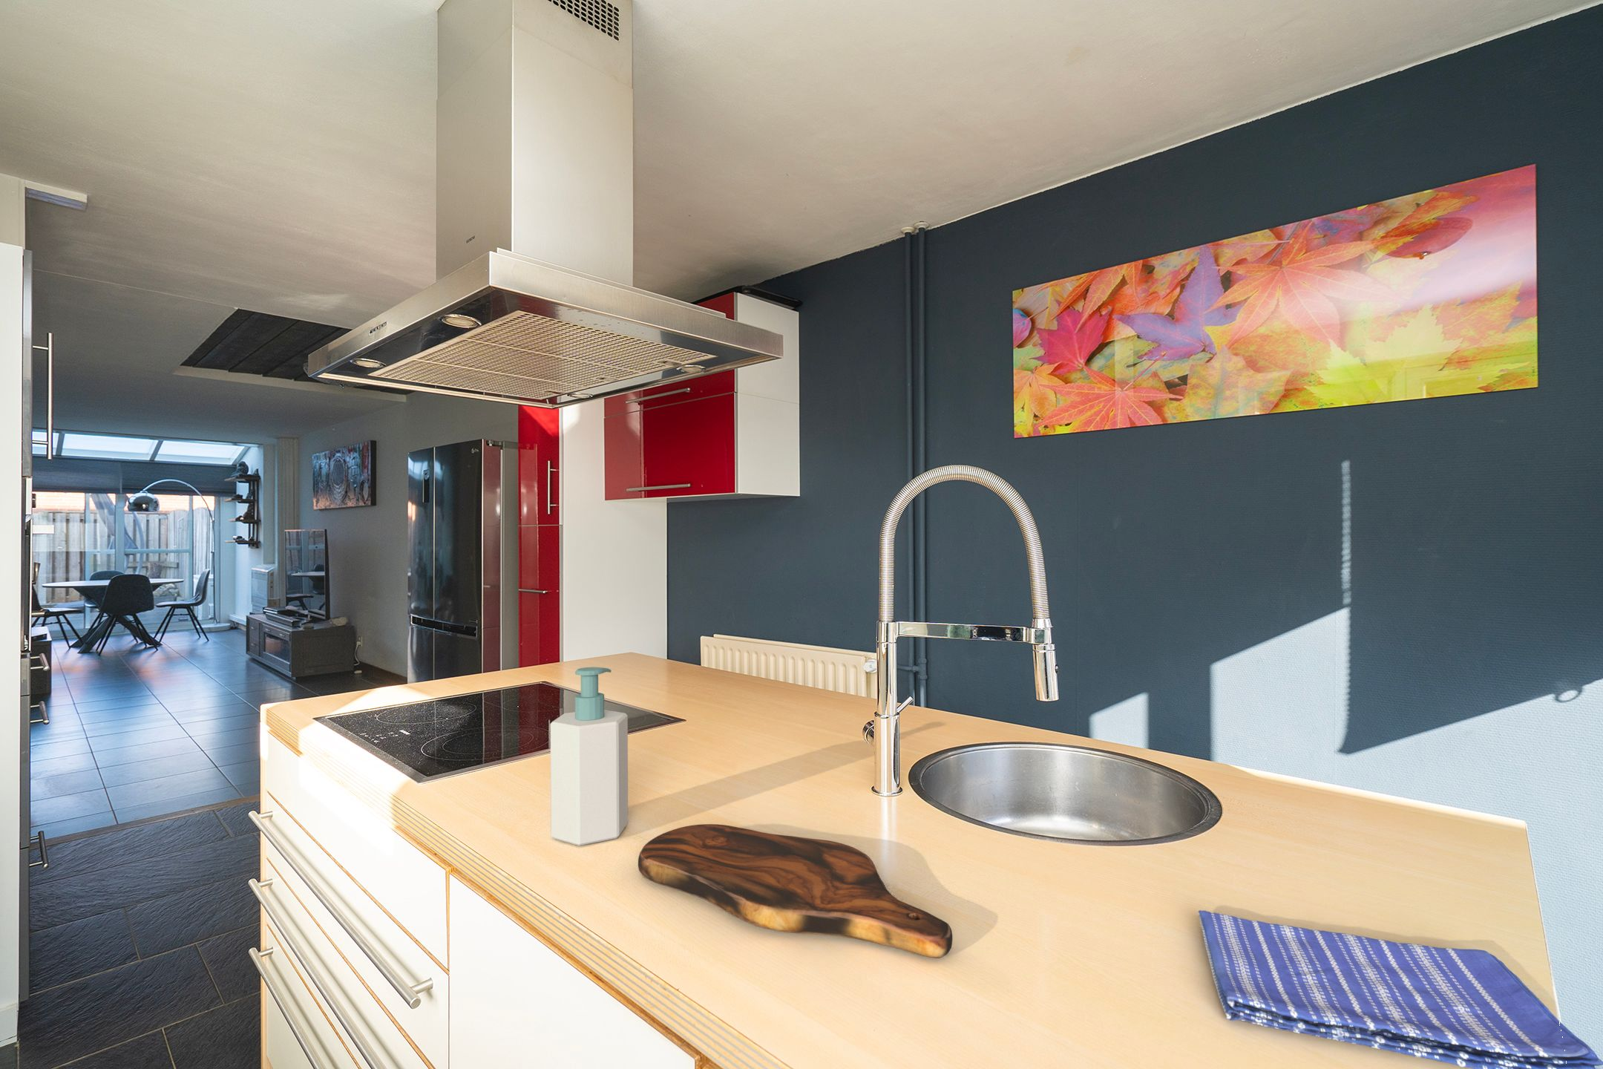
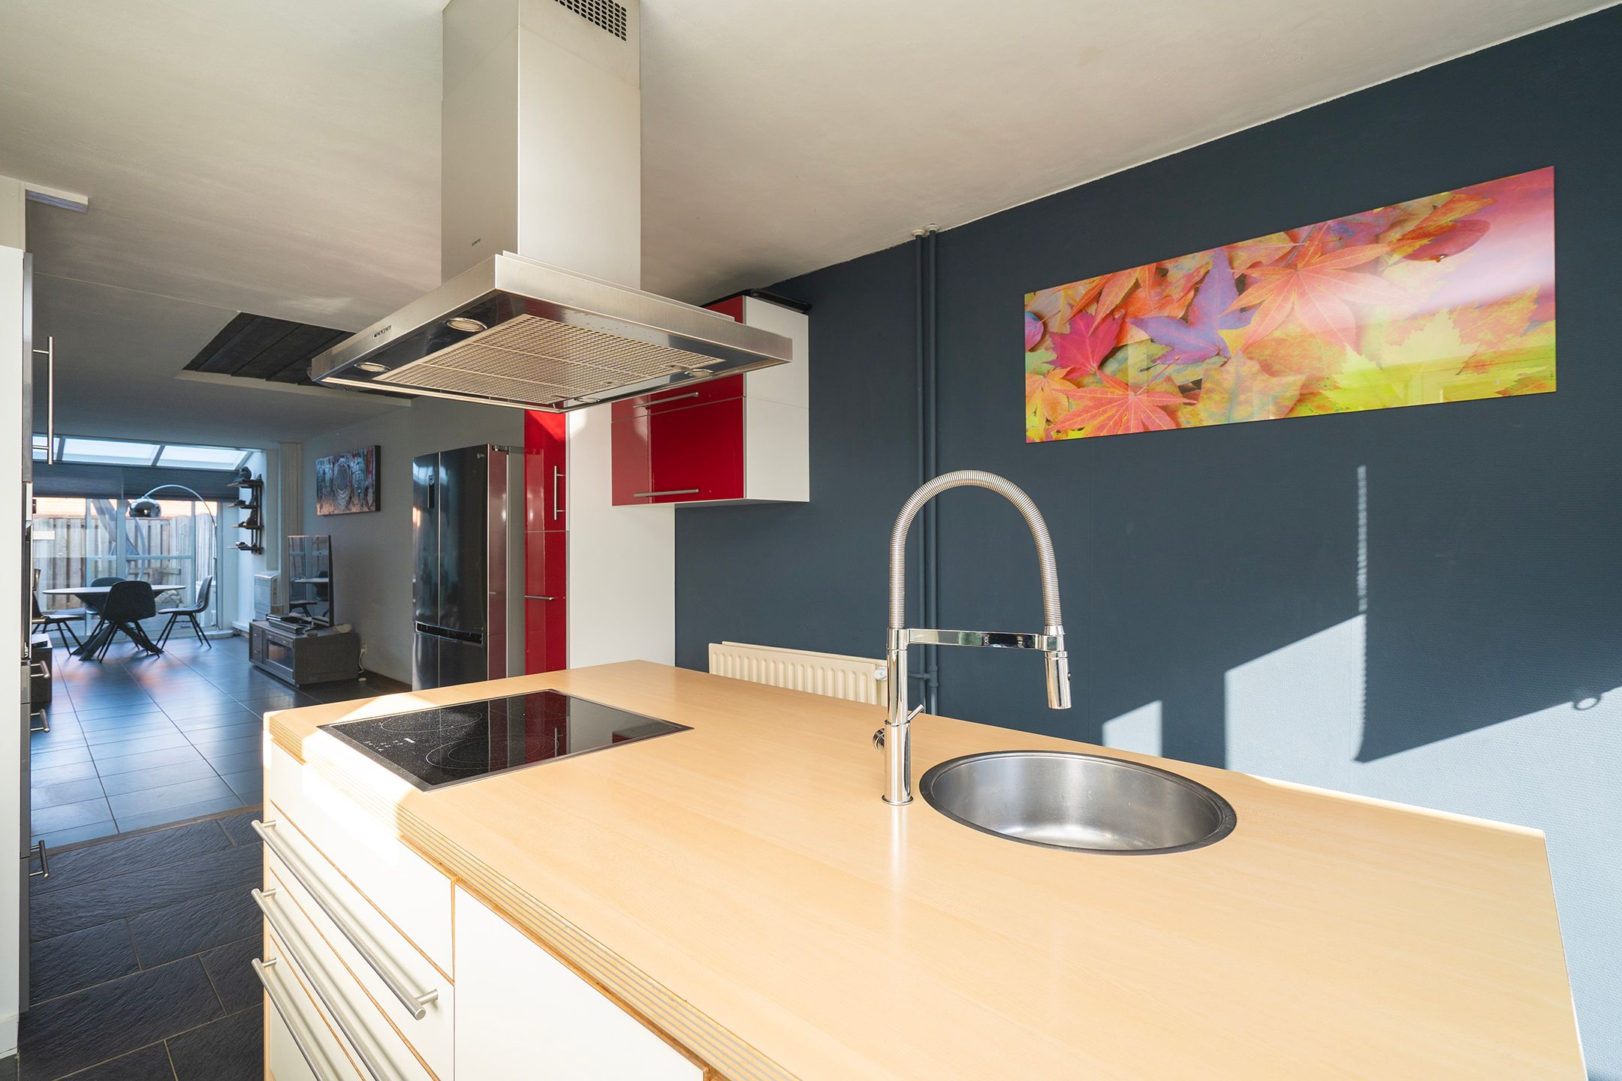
- cutting board [637,823,953,958]
- soap bottle [550,667,629,846]
- dish towel [1197,909,1603,1069]
